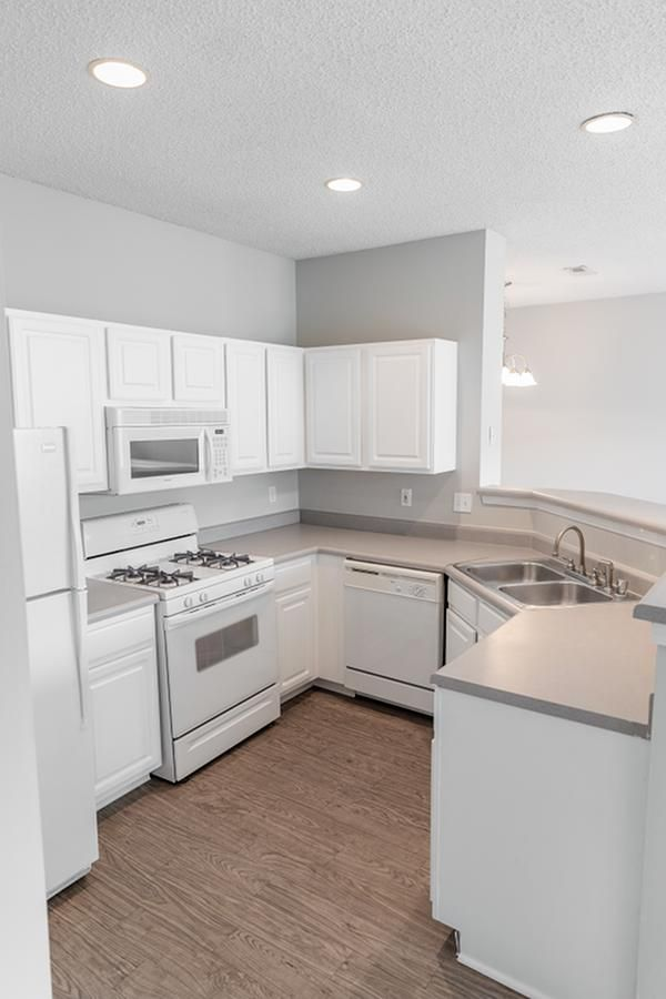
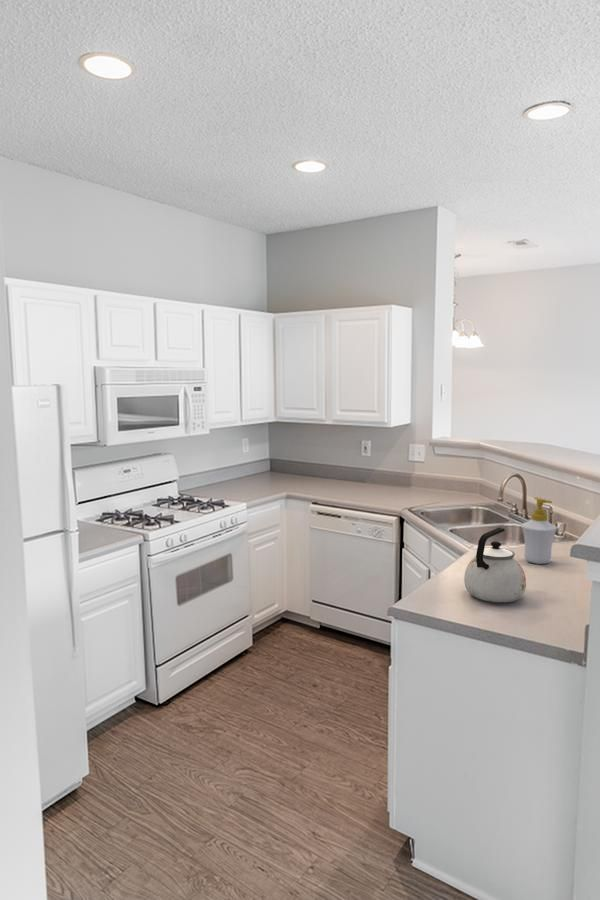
+ soap bottle [520,496,558,565]
+ kettle [463,527,527,603]
